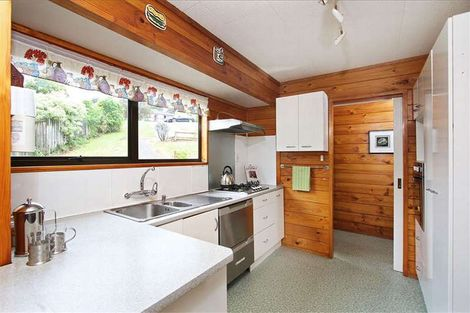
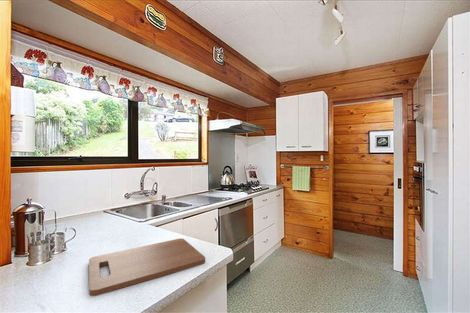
+ cutting board [88,238,206,297]
